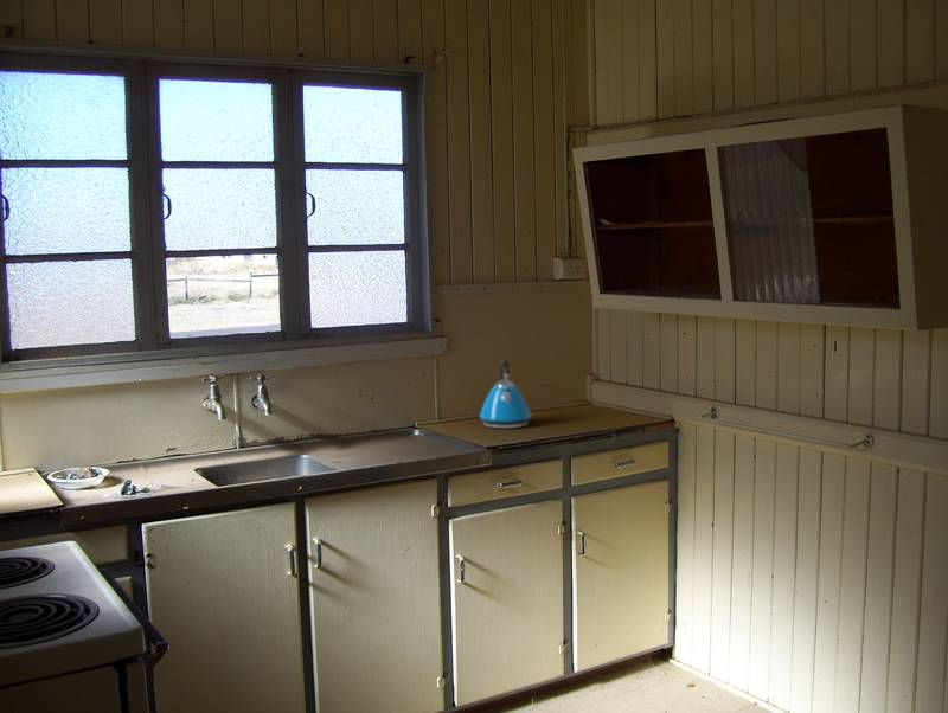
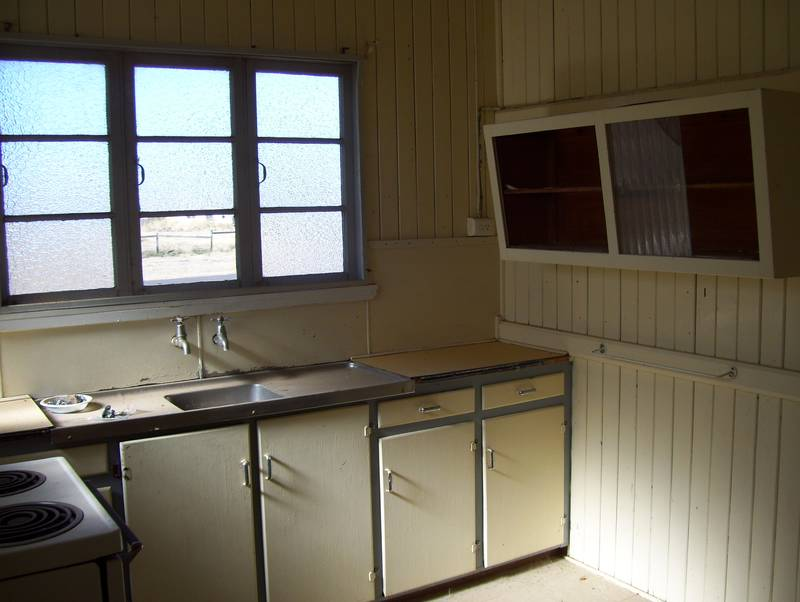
- kettle [479,358,533,429]
